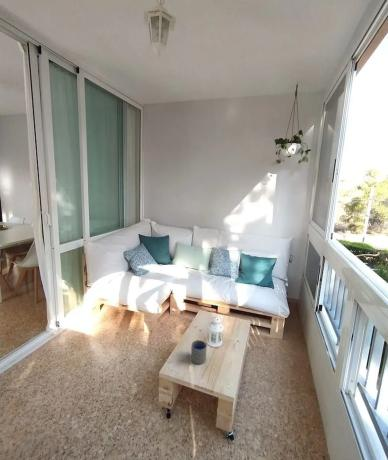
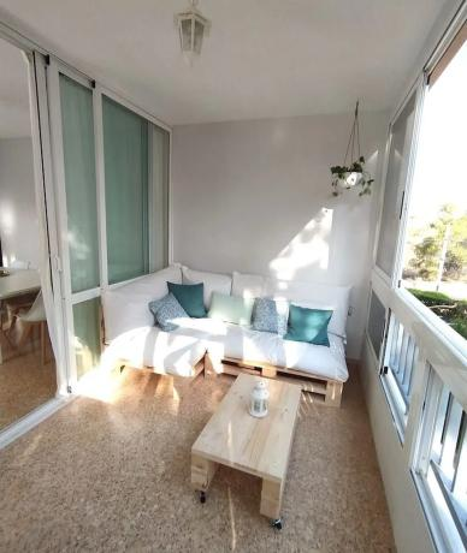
- cup [190,339,208,365]
